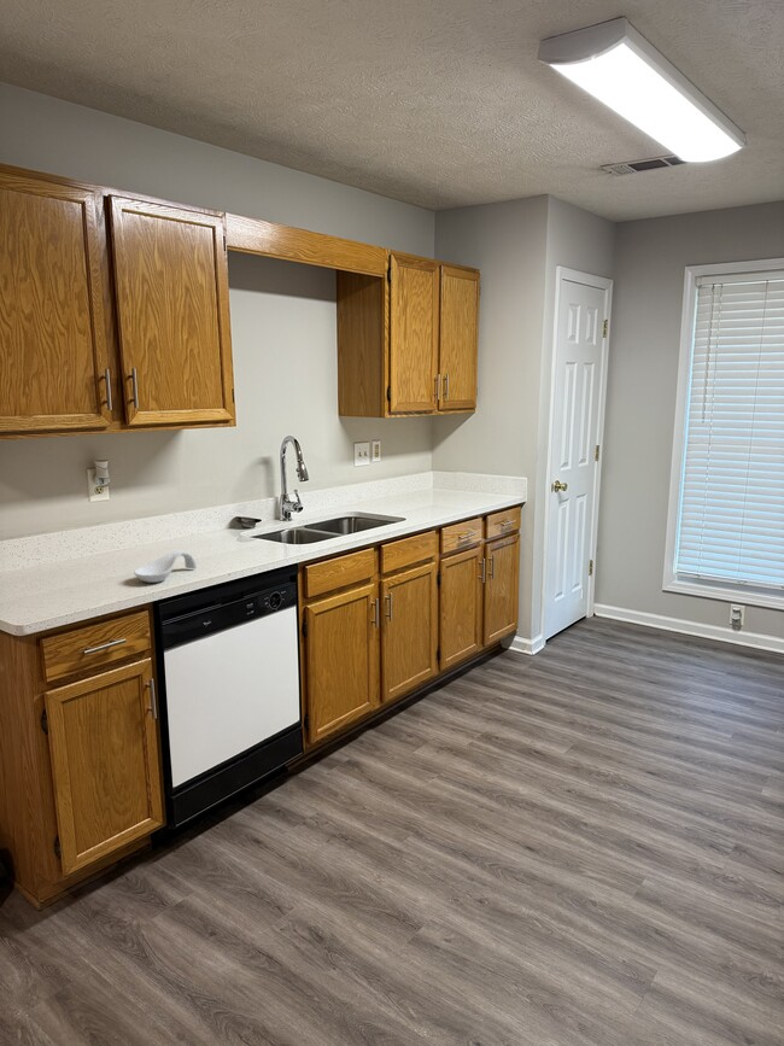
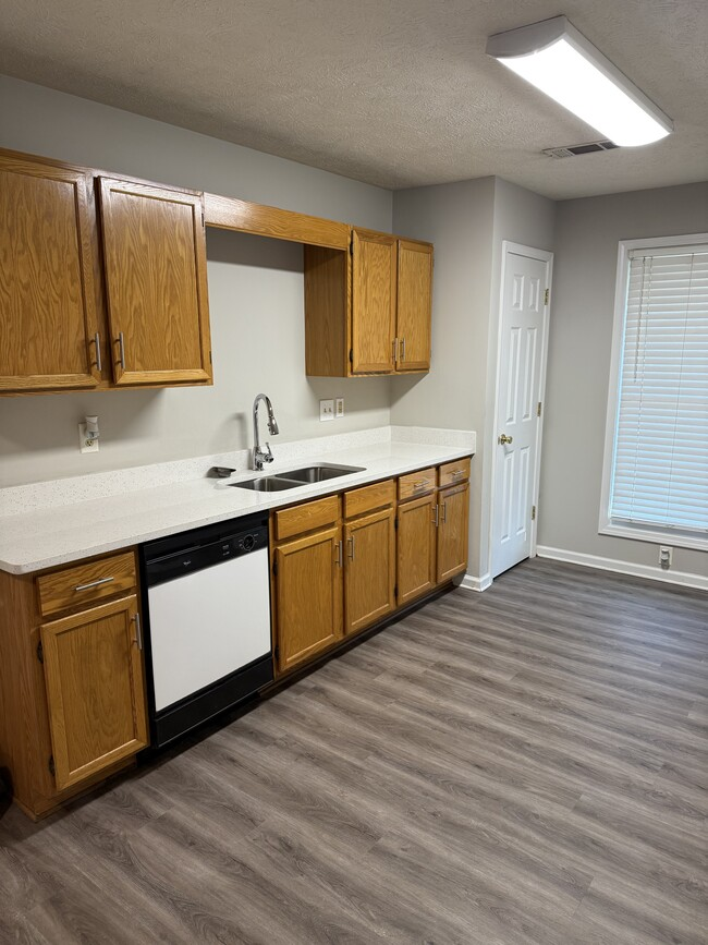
- spoon rest [133,550,198,584]
